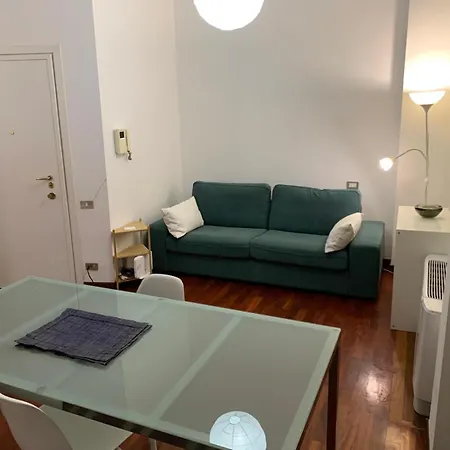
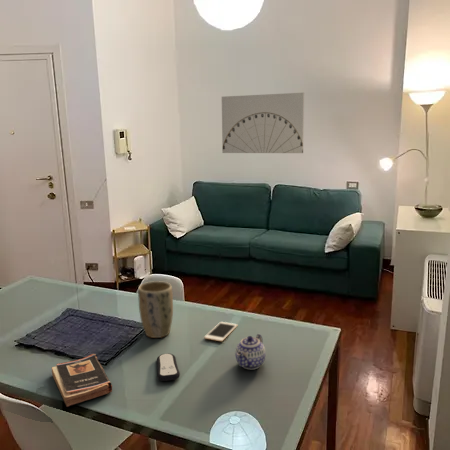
+ wall art [221,92,305,154]
+ teapot [234,333,267,370]
+ cell phone [203,321,238,342]
+ plant pot [137,280,174,339]
+ book [51,353,113,408]
+ remote control [156,352,181,382]
